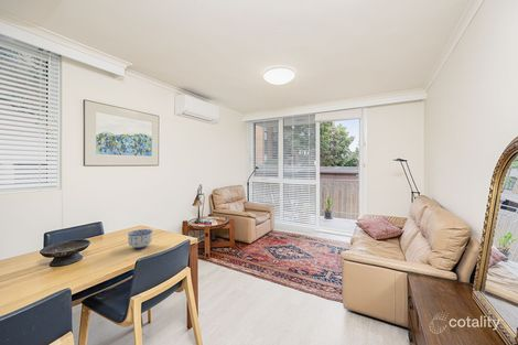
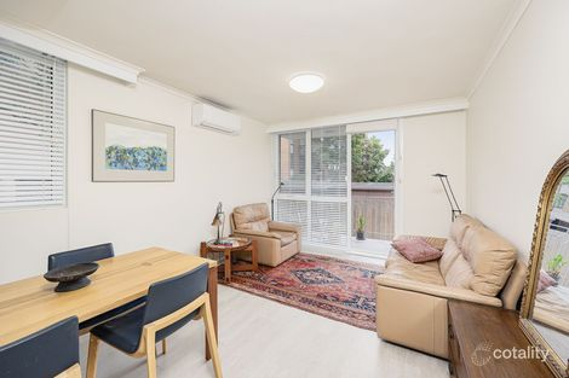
- bowl [127,228,153,250]
